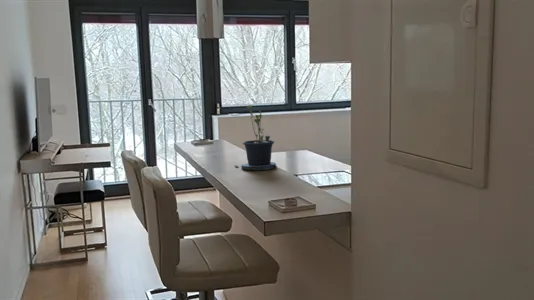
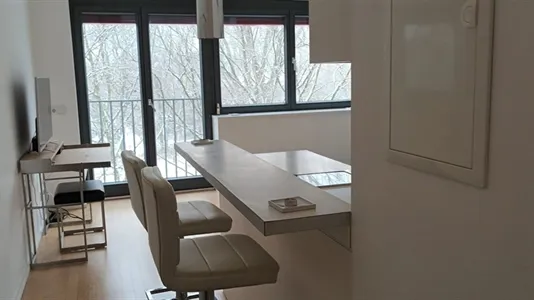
- potted plant [234,104,278,172]
